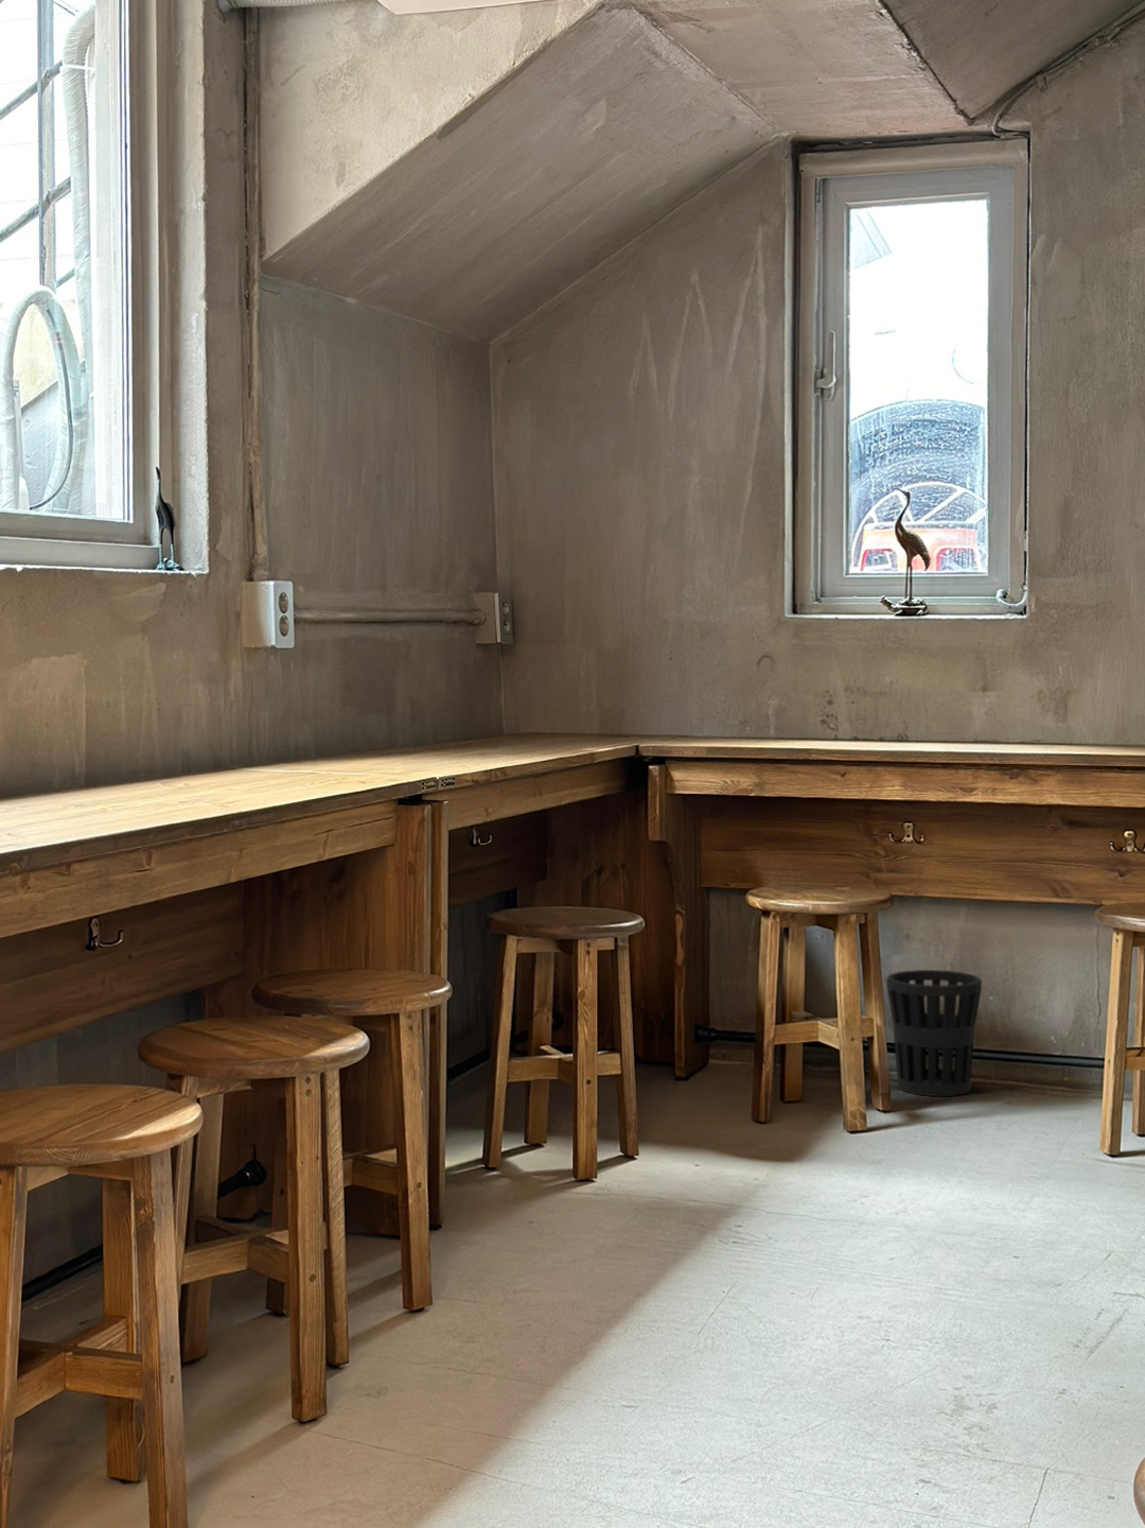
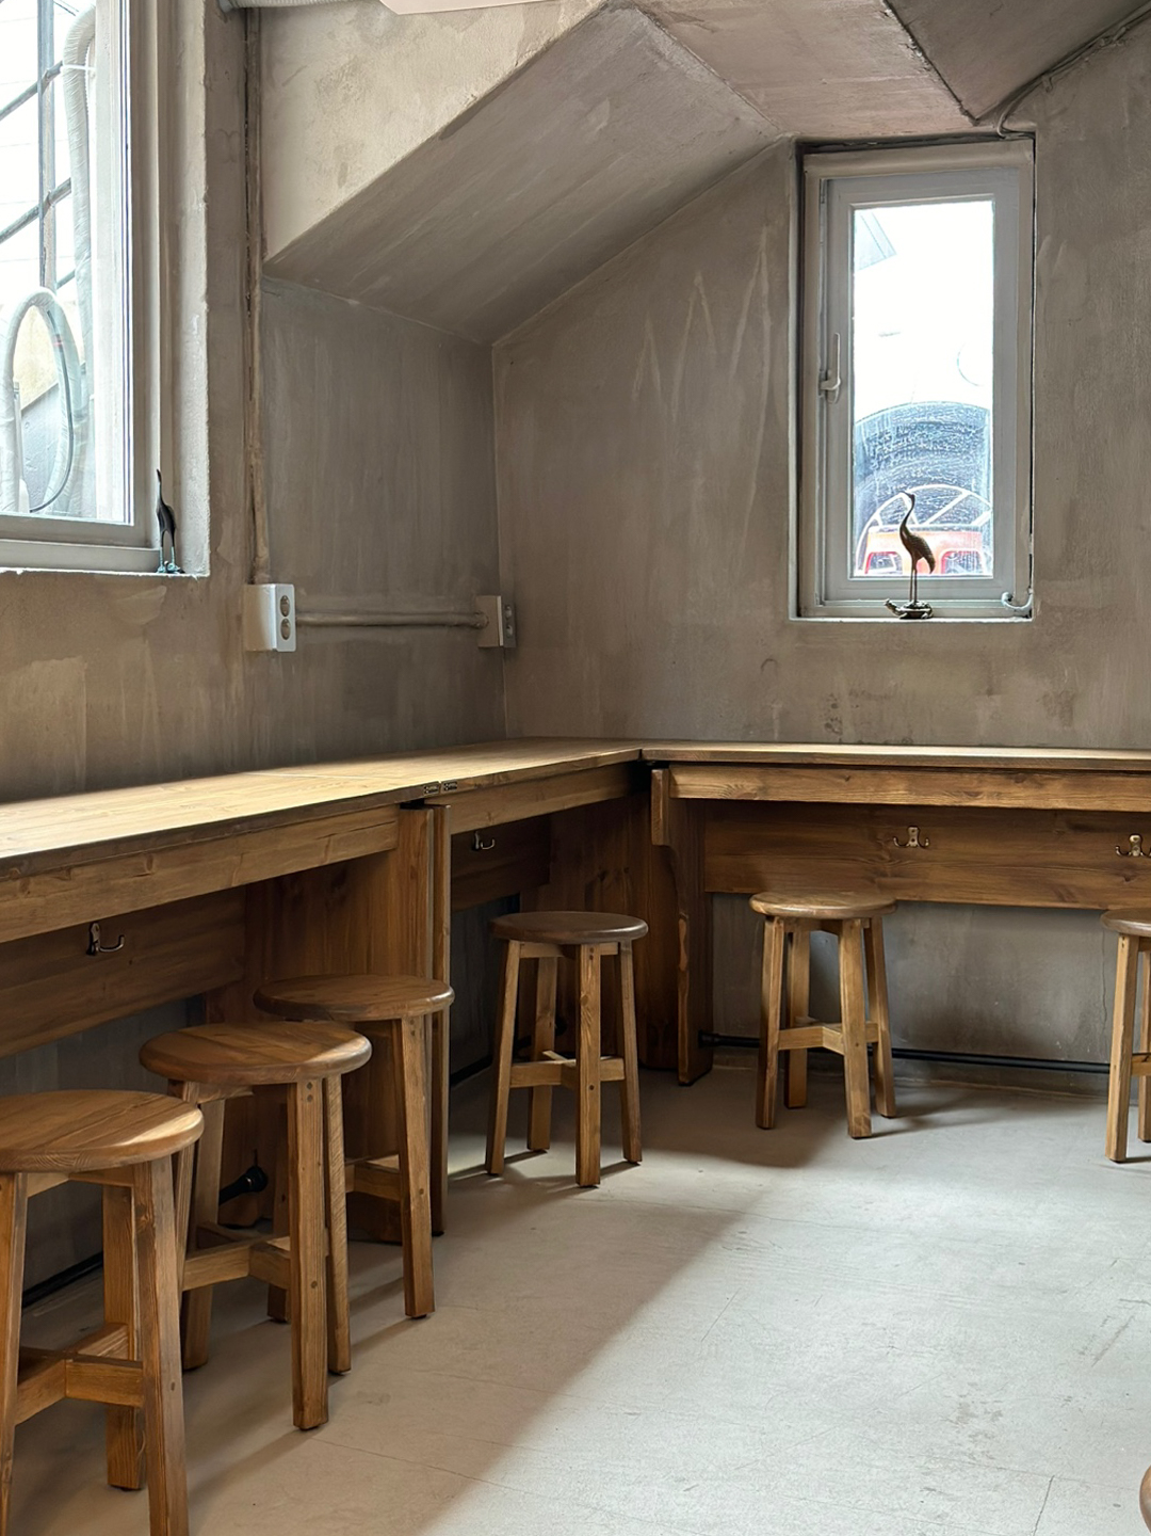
- wastebasket [885,969,983,1097]
